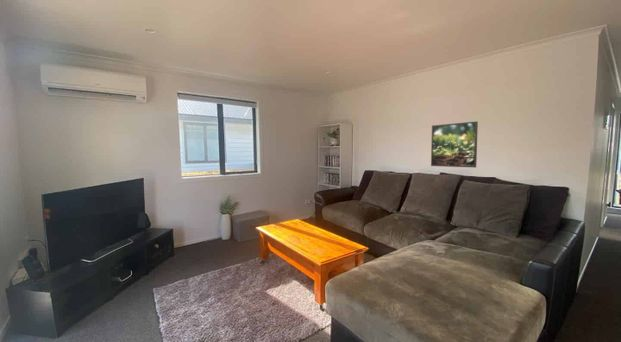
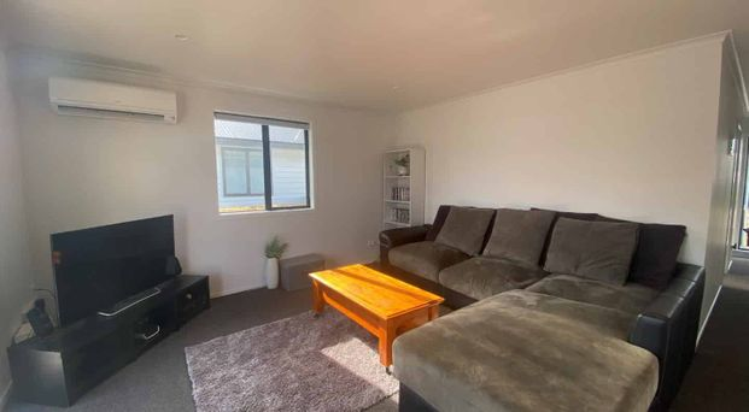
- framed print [430,120,479,169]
